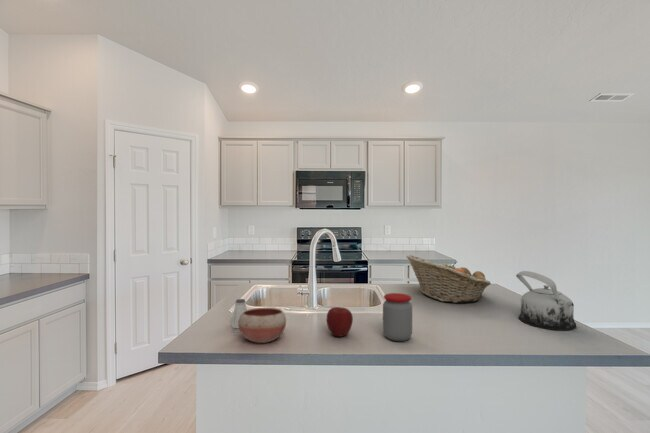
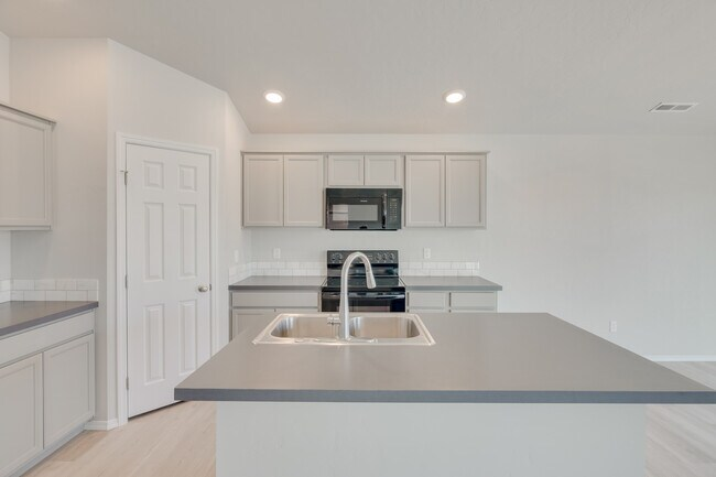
- saltshaker [230,298,248,330]
- bowl [238,307,287,344]
- teapot [515,270,577,331]
- apple [326,306,354,338]
- fruit basket [405,254,492,304]
- jar [382,292,413,342]
